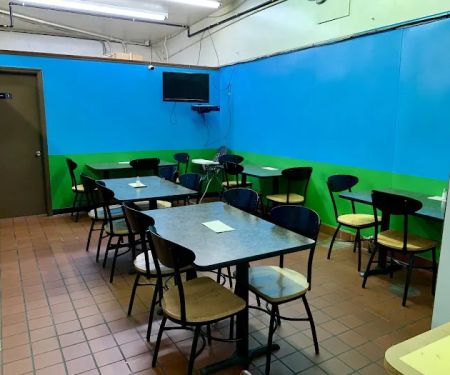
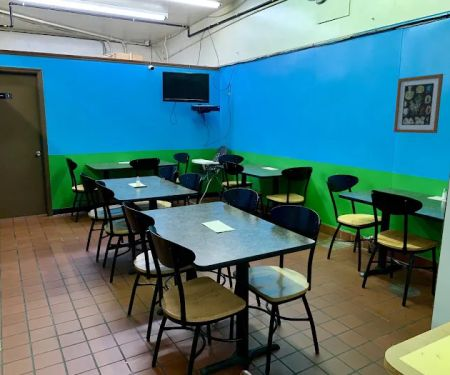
+ wall art [393,73,444,134]
